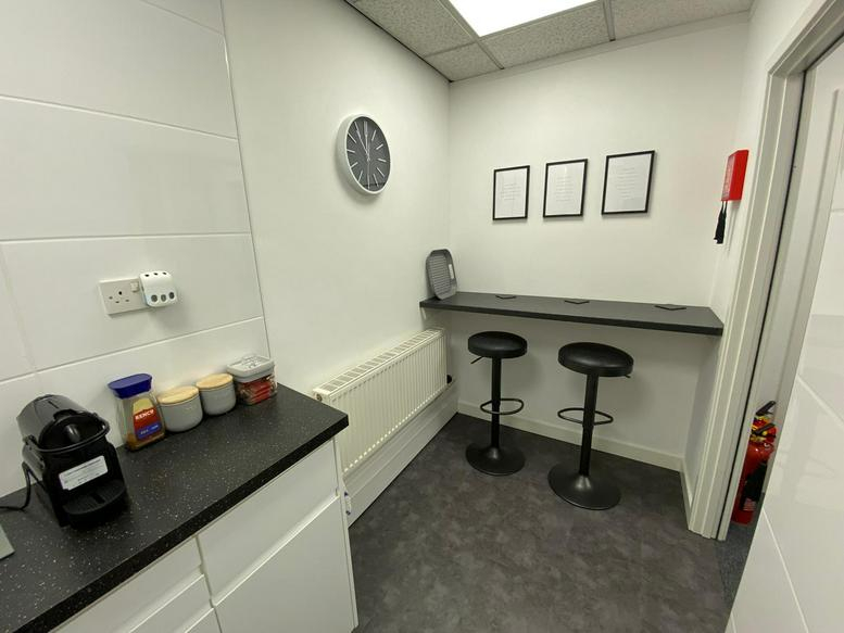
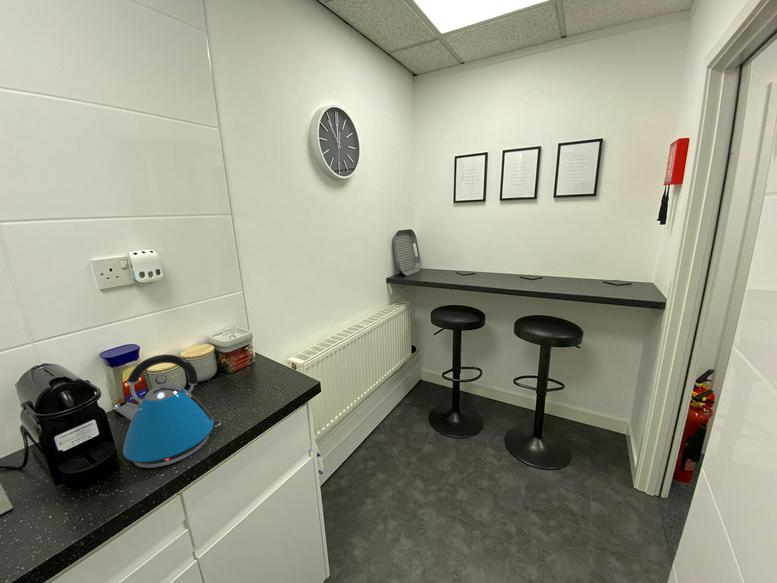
+ kettle [112,353,222,469]
